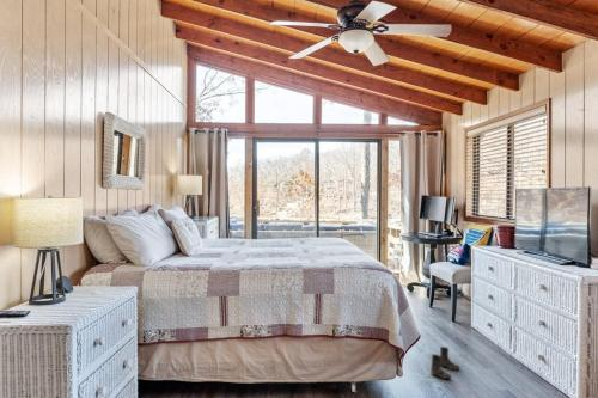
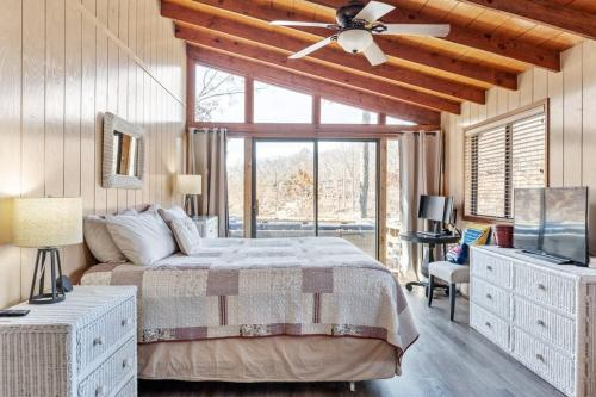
- boots [429,345,462,380]
